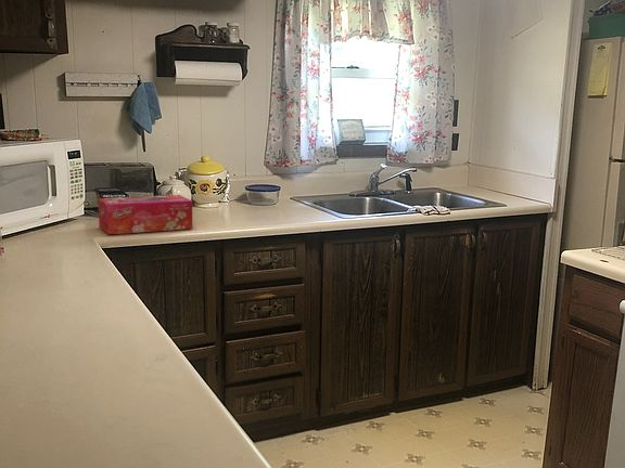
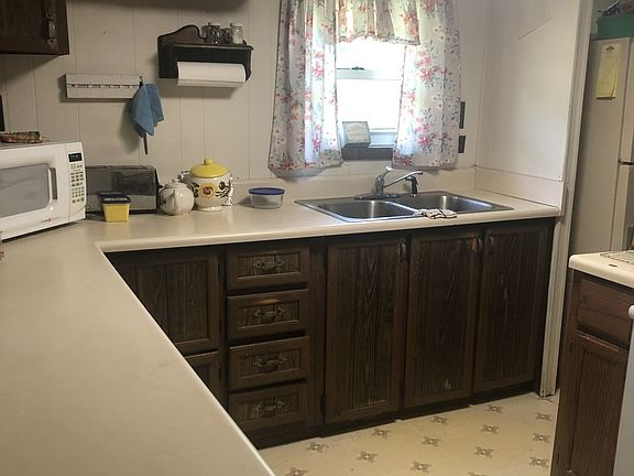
- tissue box [97,194,193,235]
